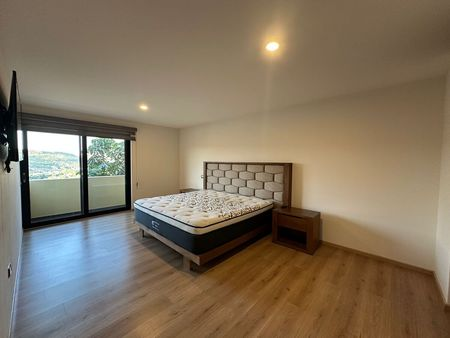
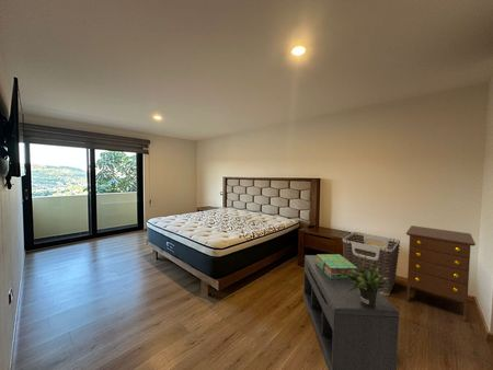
+ dresser [405,224,477,322]
+ clothes hamper [342,231,401,297]
+ stack of books [316,253,359,279]
+ potted plant [336,253,389,308]
+ bench [302,254,401,370]
